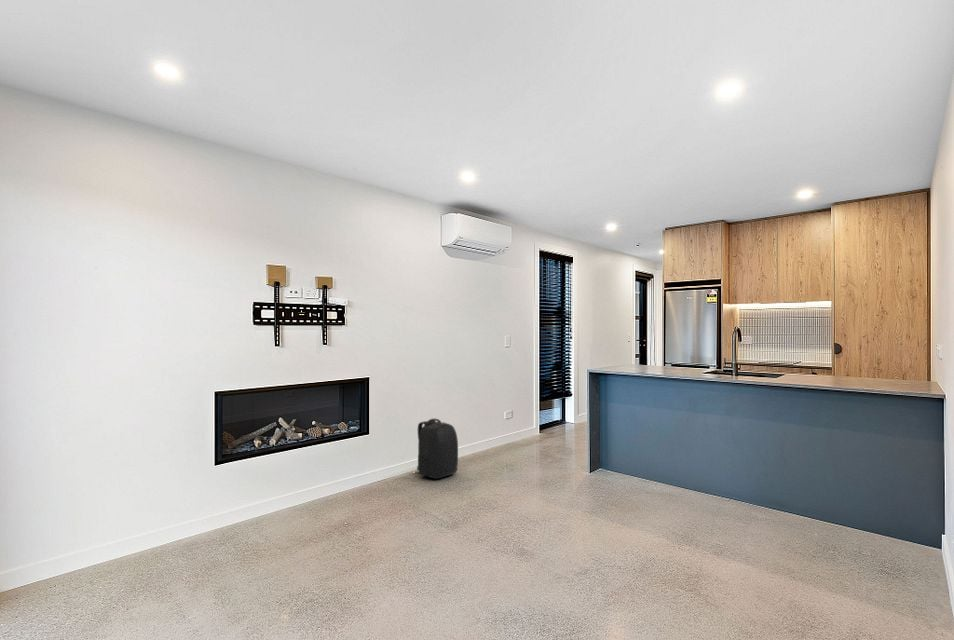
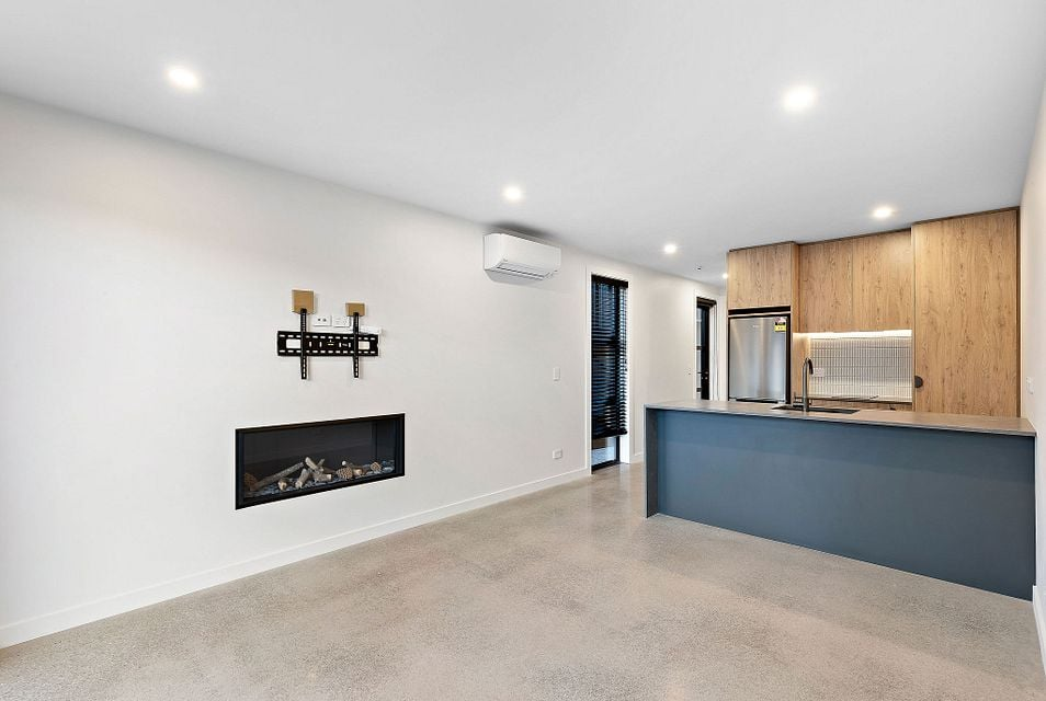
- backpack [416,418,459,479]
